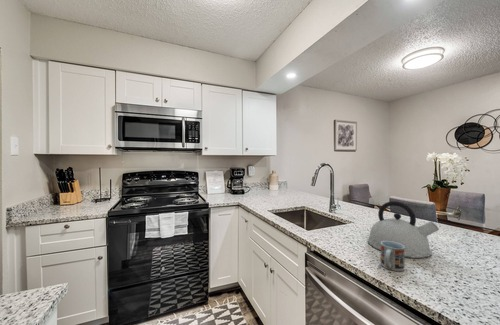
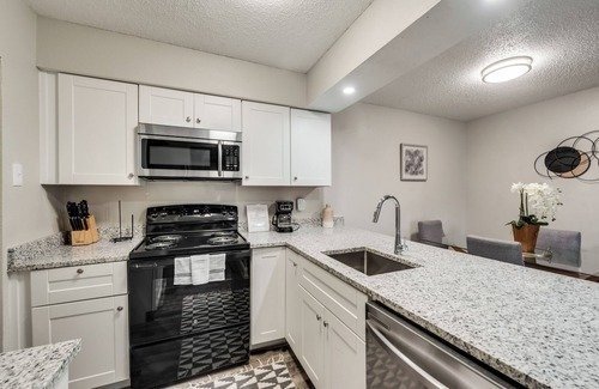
- cup [380,241,406,272]
- kettle [367,200,440,259]
